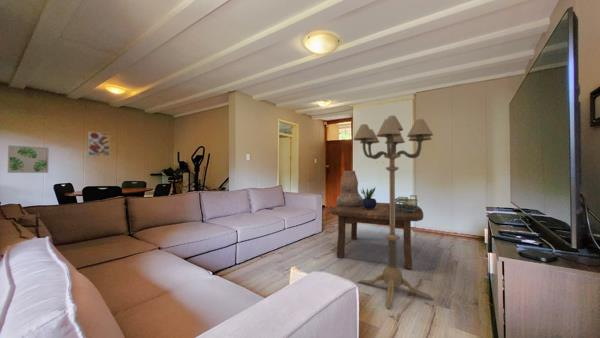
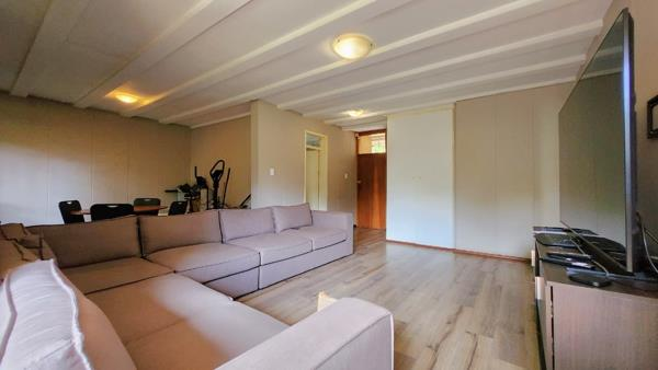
- coffee table [329,202,424,270]
- potted plant [360,185,377,209]
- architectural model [395,194,419,214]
- vessel [335,170,364,207]
- floor lamp [352,115,434,310]
- wall art [7,144,50,174]
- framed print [87,131,111,157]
